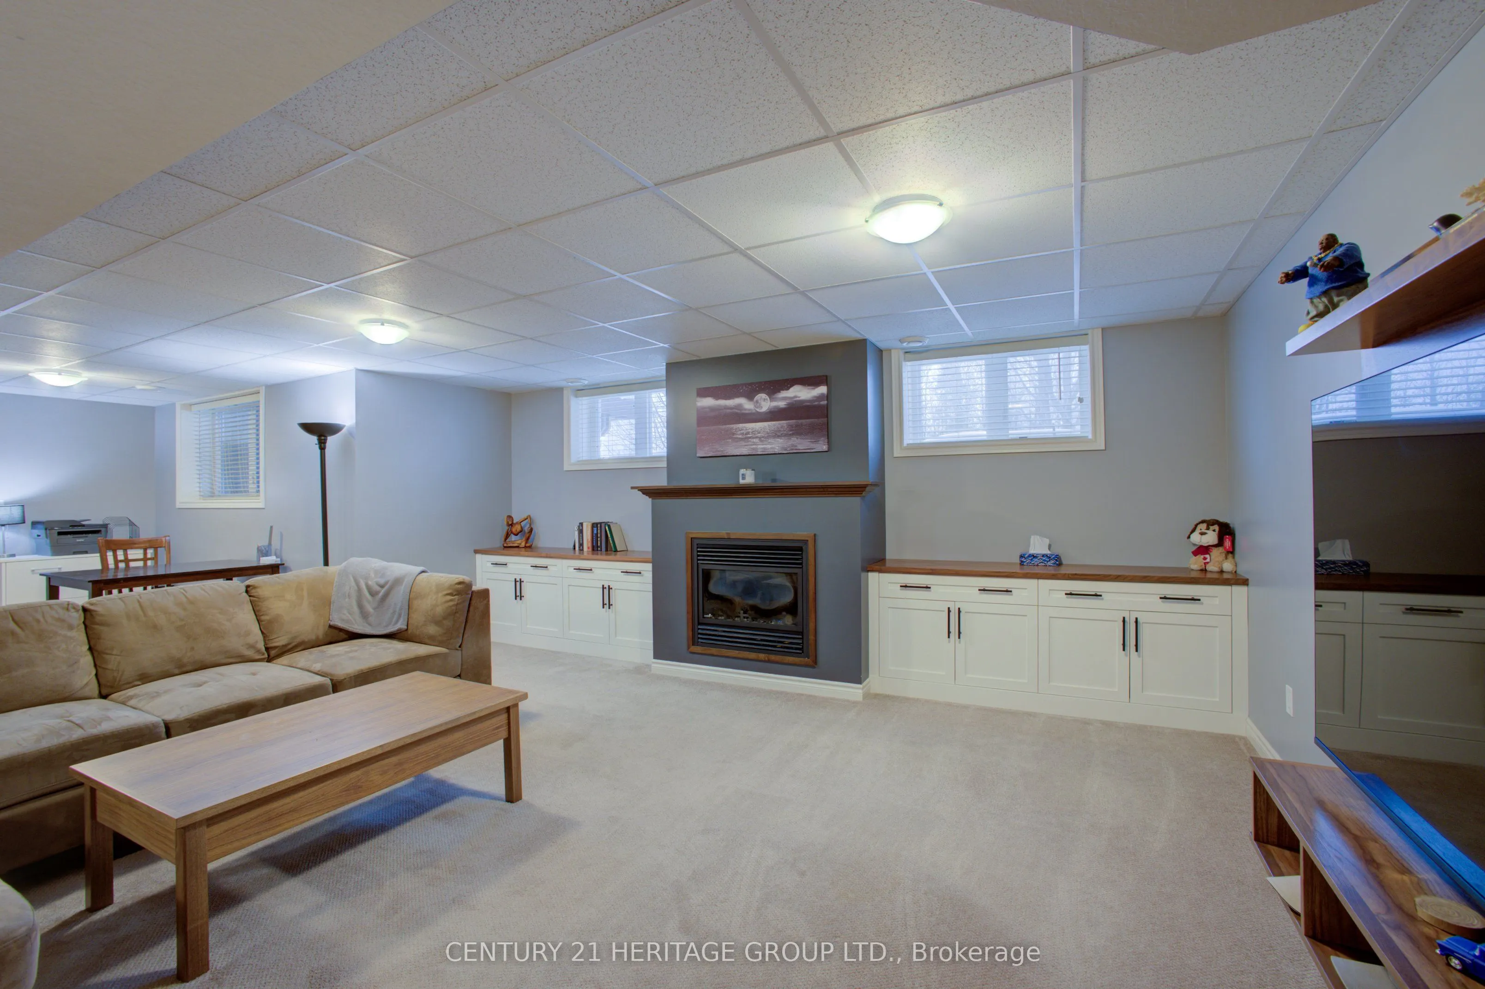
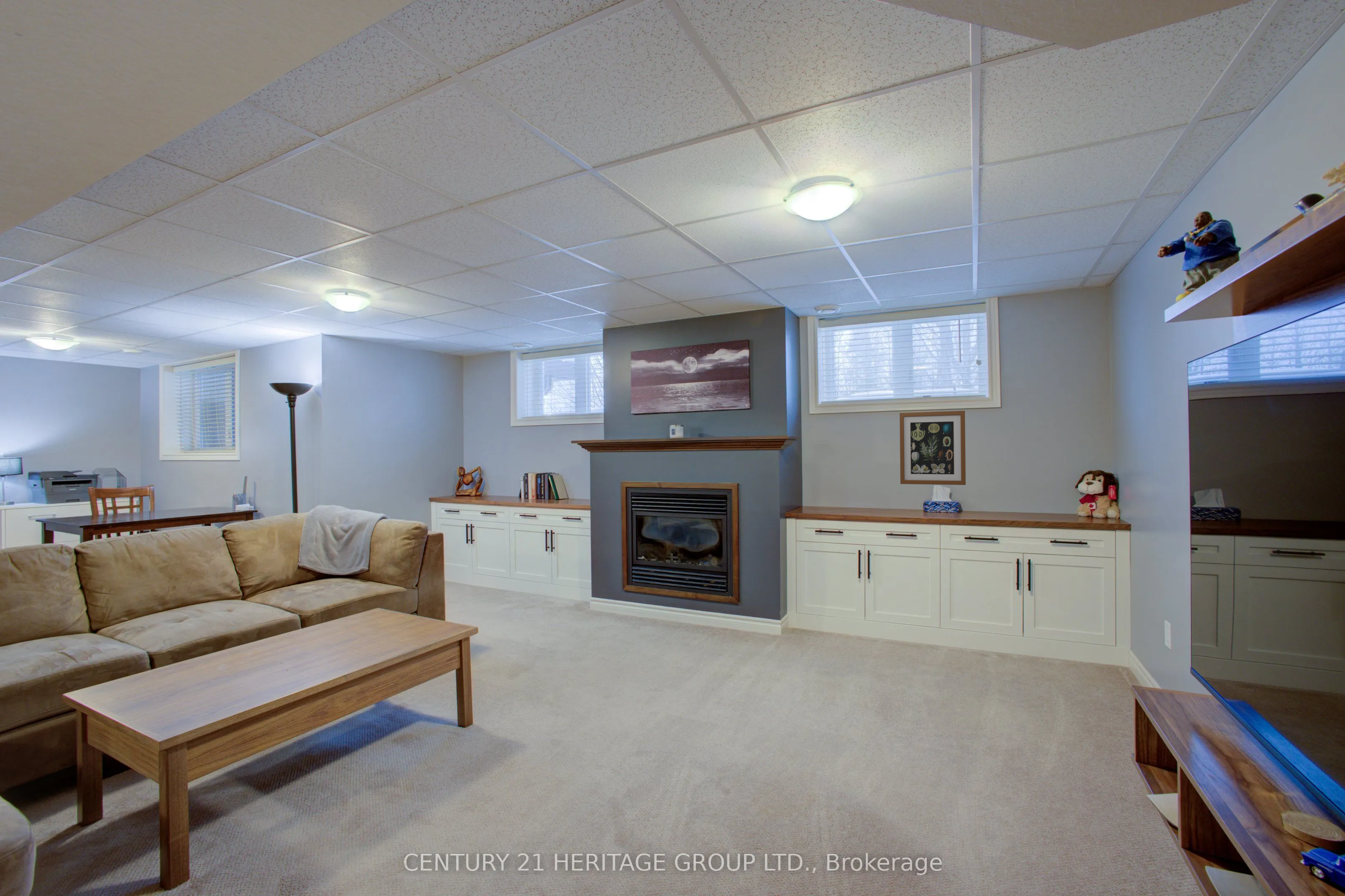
+ wall art [899,411,966,485]
